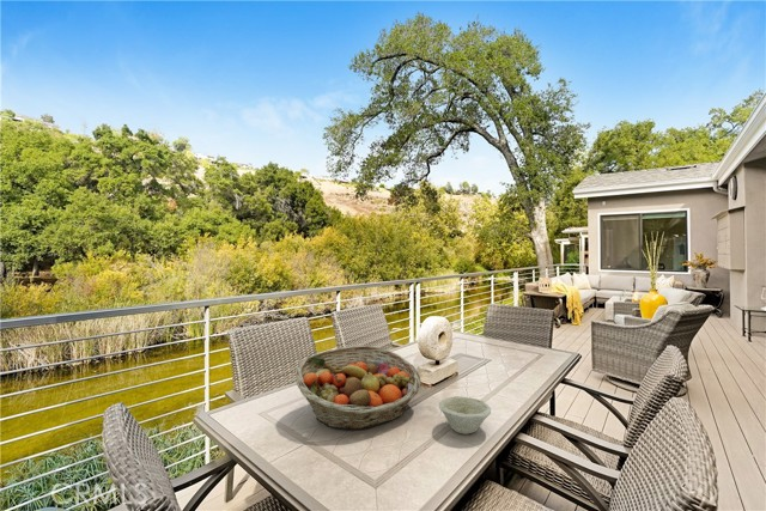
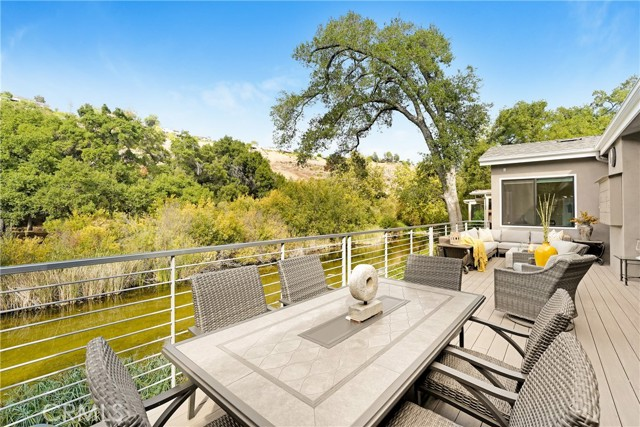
- bowl [437,395,492,436]
- fruit basket [294,345,422,431]
